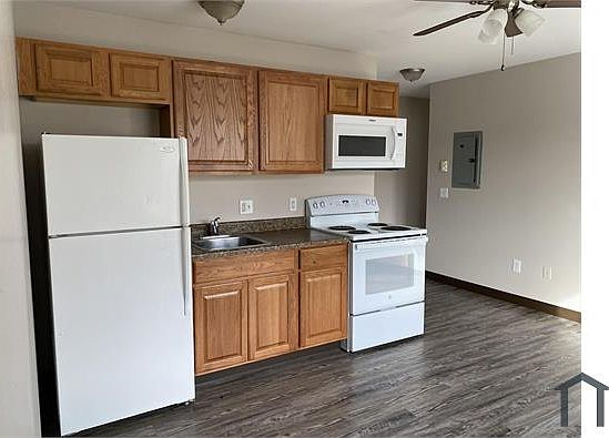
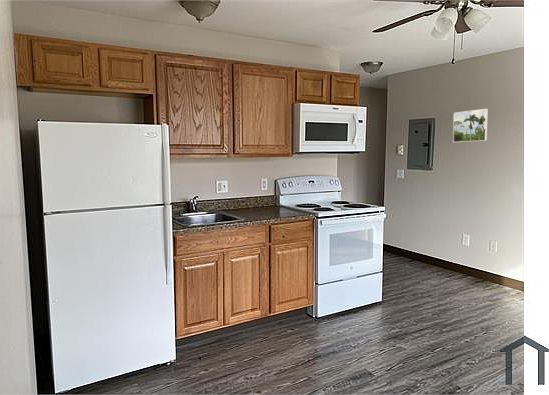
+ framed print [452,108,489,143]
